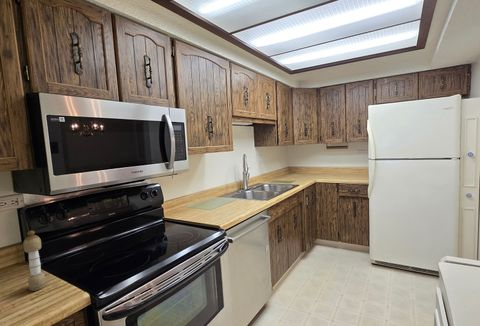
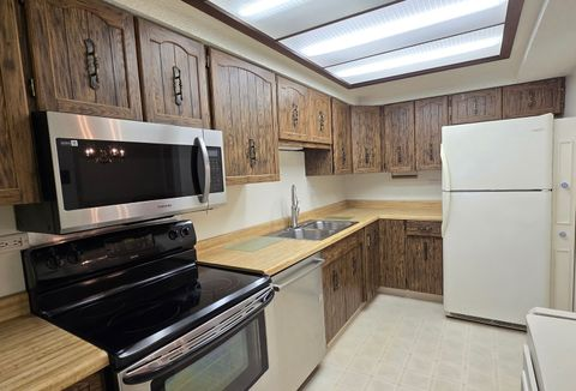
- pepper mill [22,230,47,292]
